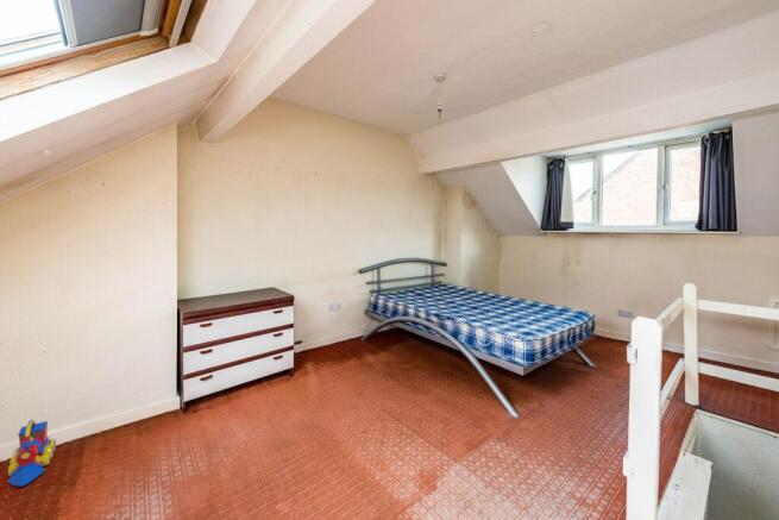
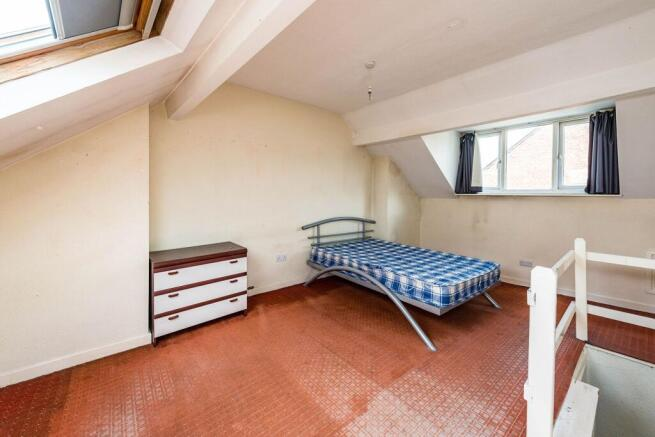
- toy train [6,419,57,488]
